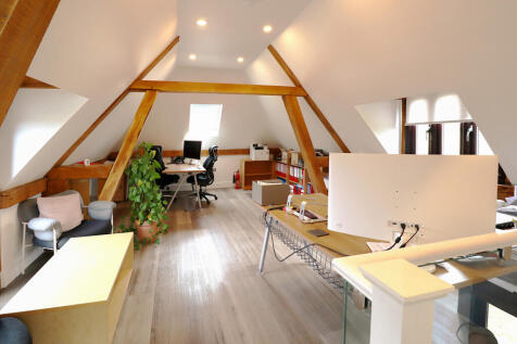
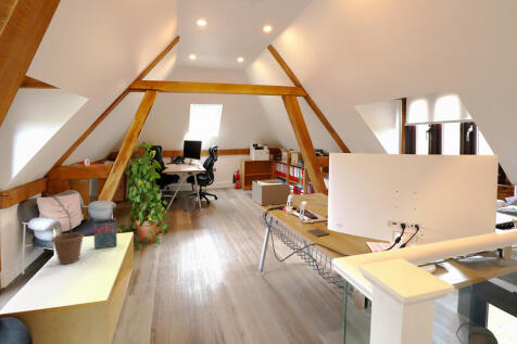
+ plant pot [45,192,85,265]
+ book [92,217,118,250]
